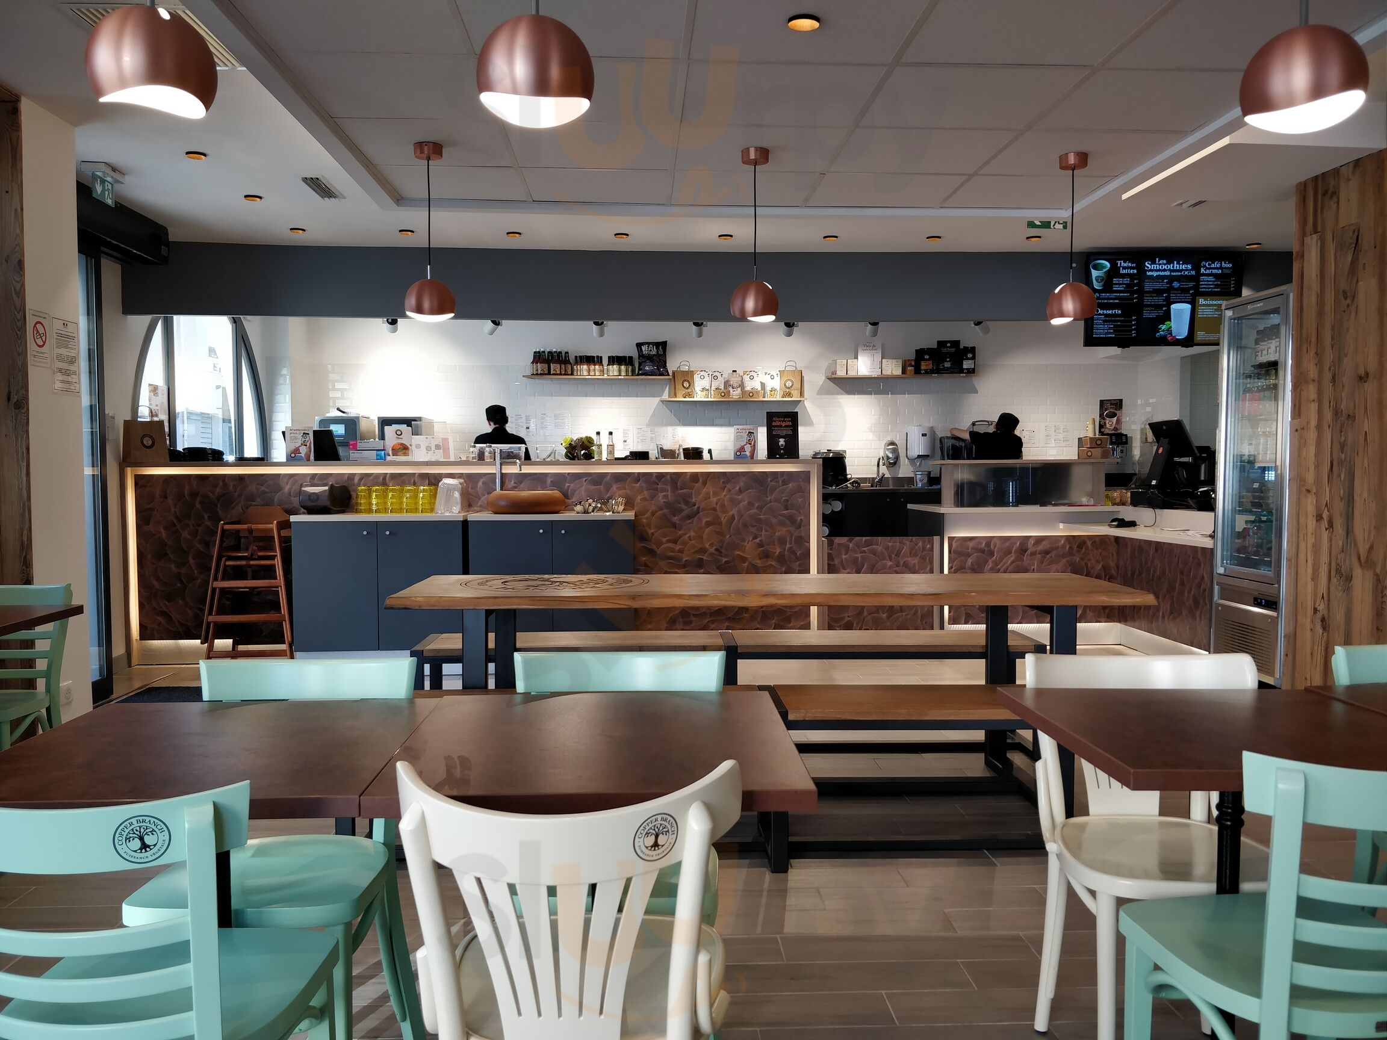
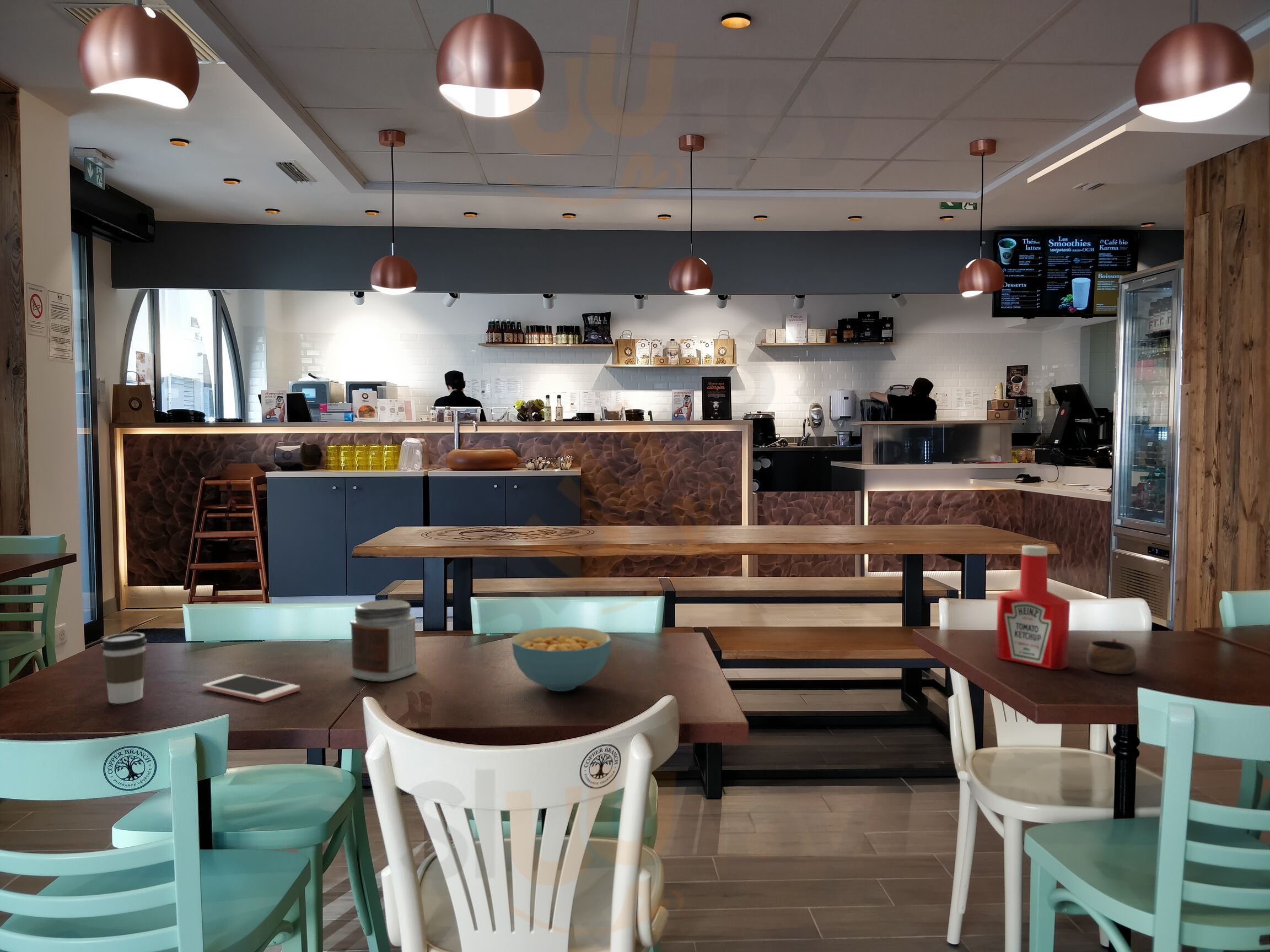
+ soap bottle [995,545,1070,670]
+ coffee cup [100,632,148,704]
+ cereal bowl [512,626,612,692]
+ cup [1086,638,1137,675]
+ cell phone [202,673,300,702]
+ jar [349,599,418,683]
